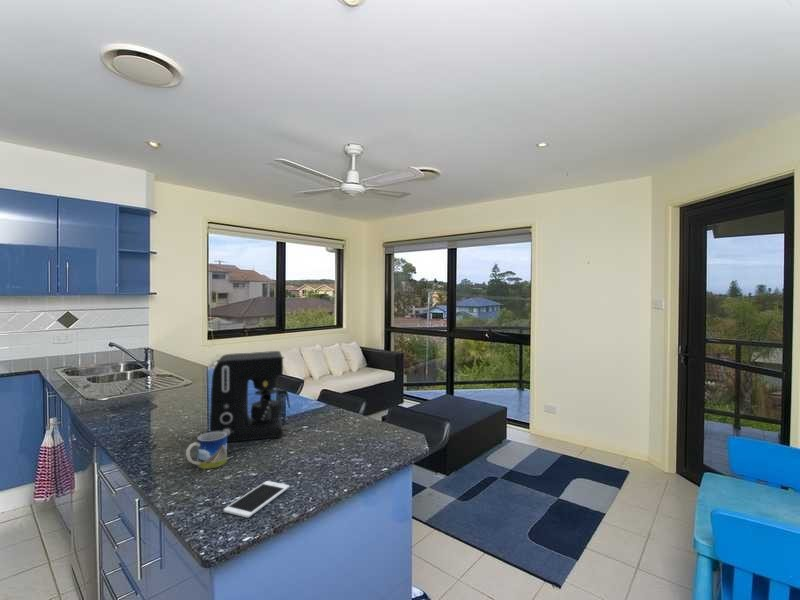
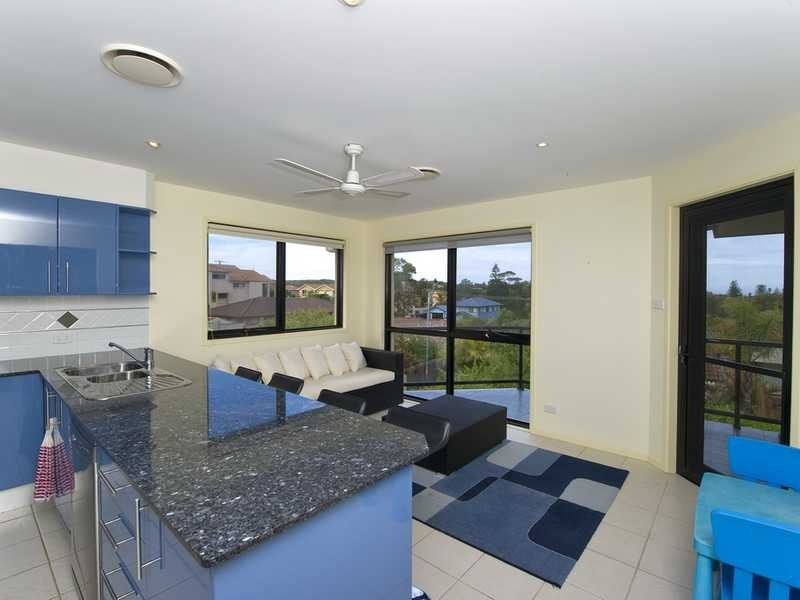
- mug [185,431,228,470]
- cell phone [223,480,290,519]
- coffee maker [209,350,291,443]
